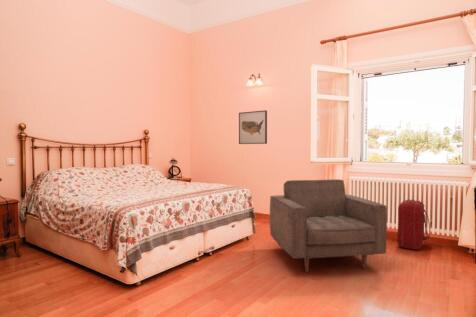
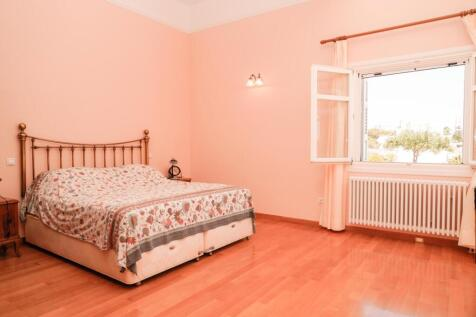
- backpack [396,199,431,251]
- chair [269,178,388,273]
- wall art [238,110,268,145]
